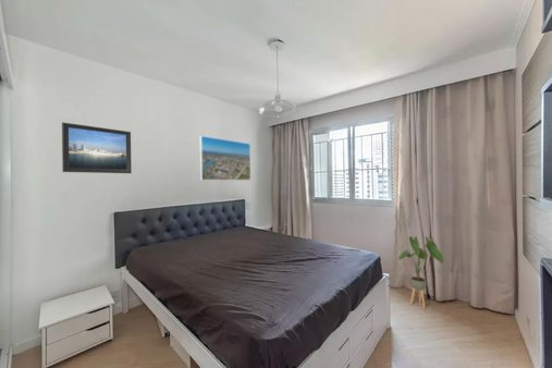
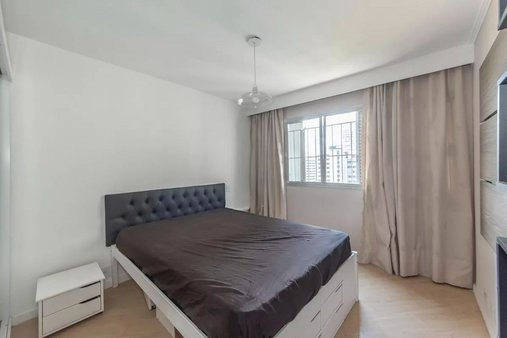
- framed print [199,135,252,181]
- house plant [397,235,445,309]
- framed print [61,122,133,174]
